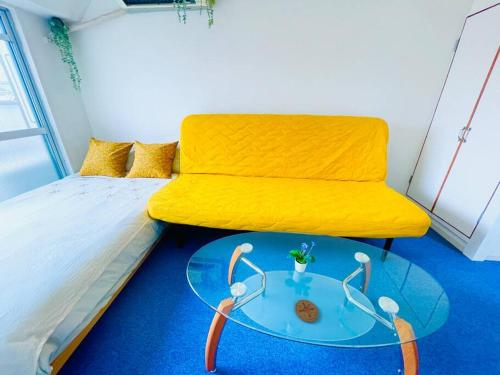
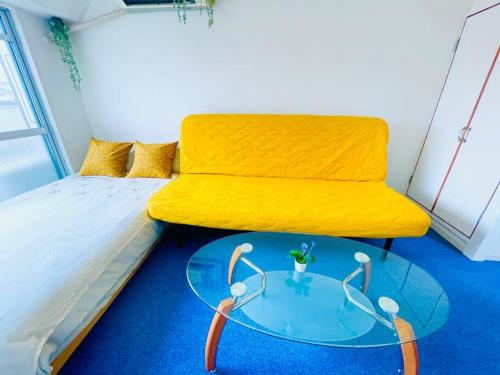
- coaster [294,299,319,323]
